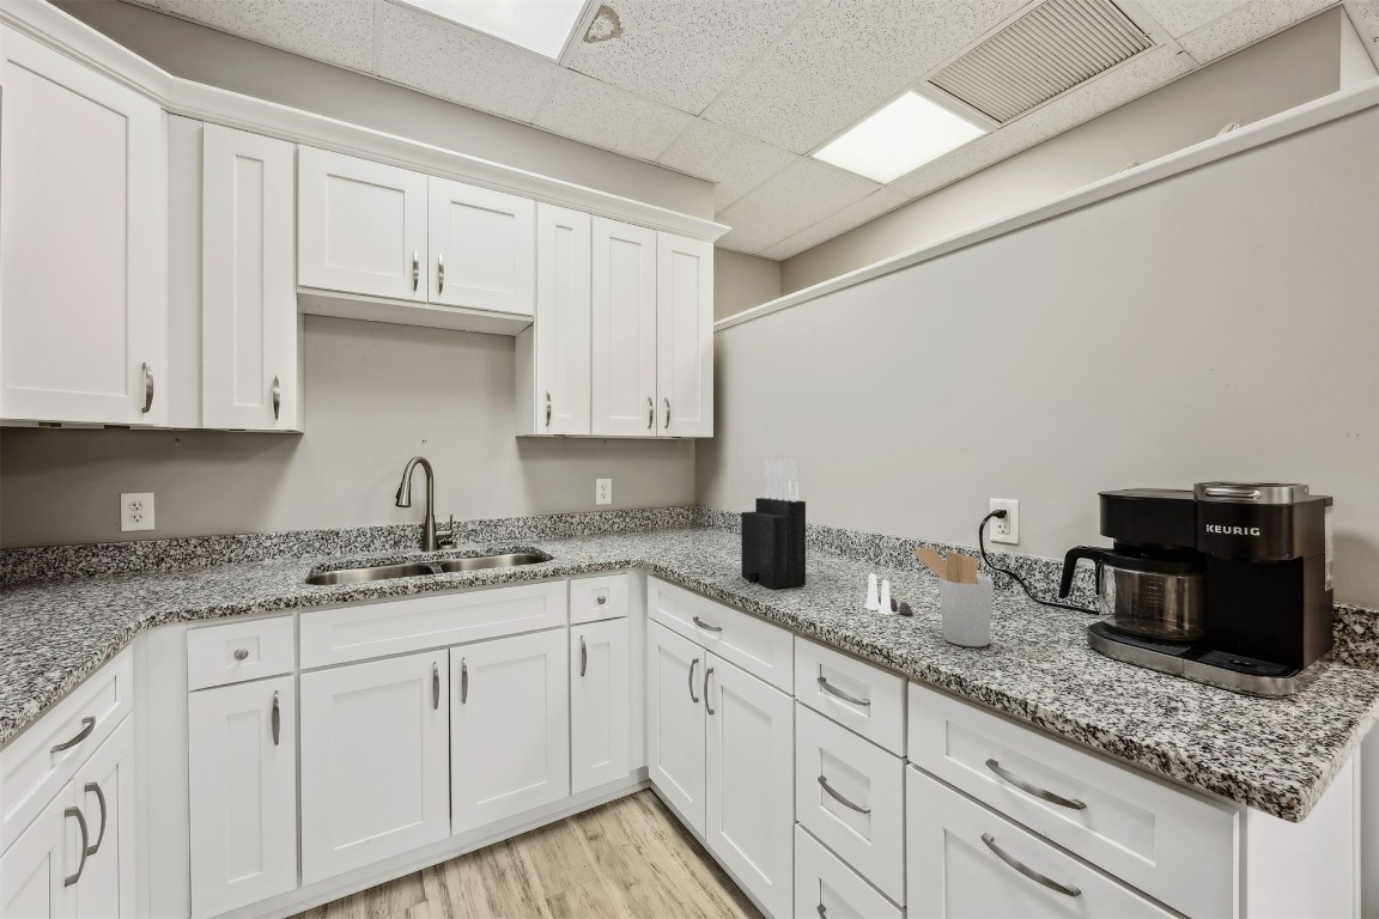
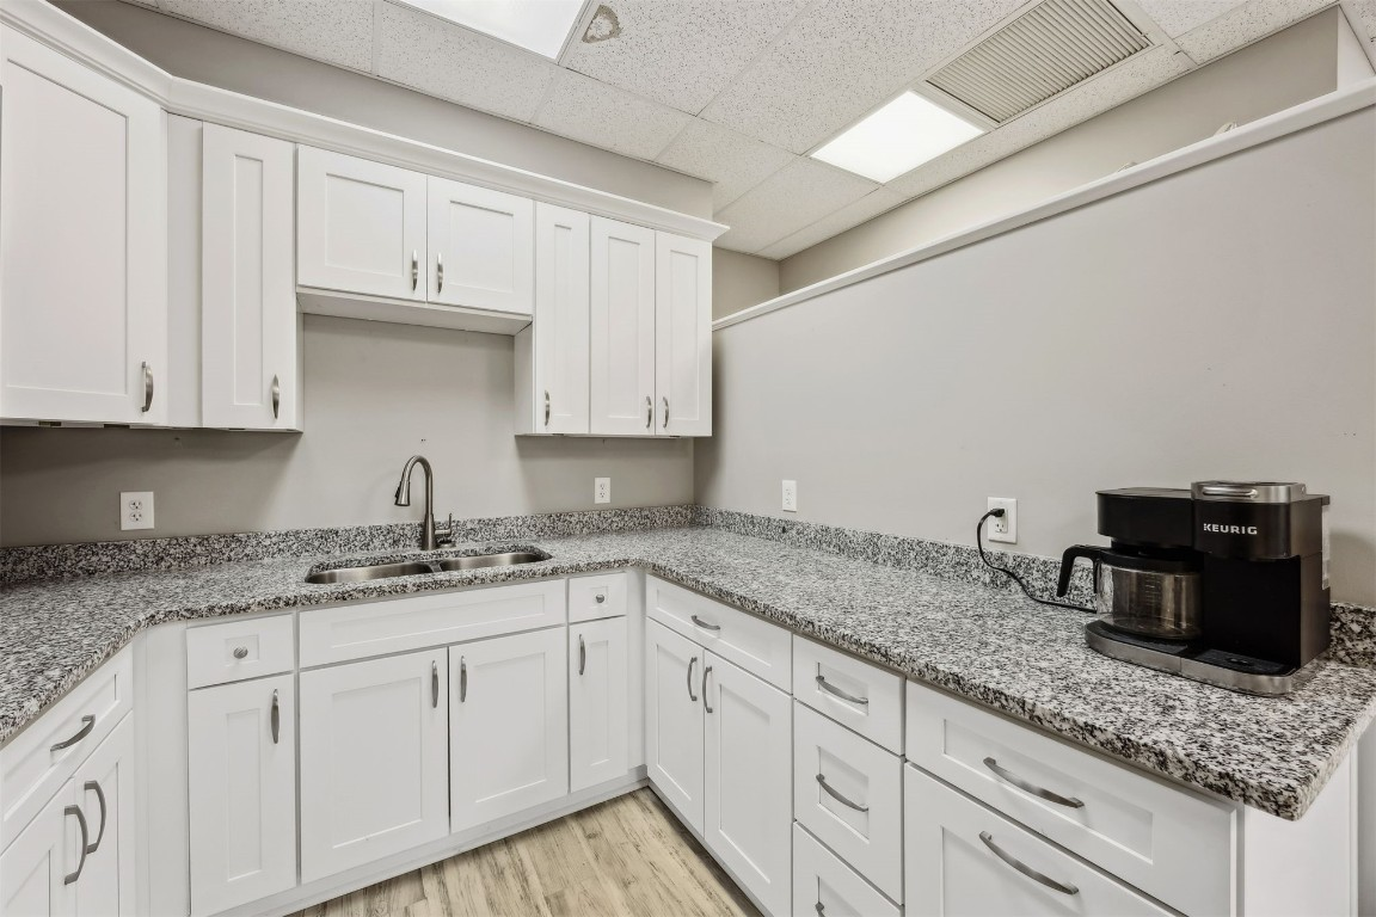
- knife block [740,458,807,590]
- utensil holder [911,546,995,647]
- salt and pepper shaker set [863,573,915,615]
